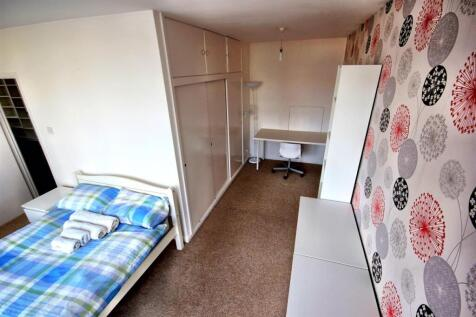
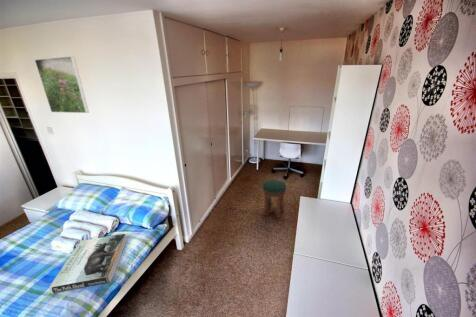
+ stool [261,178,287,219]
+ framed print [34,55,90,114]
+ book [48,233,128,295]
